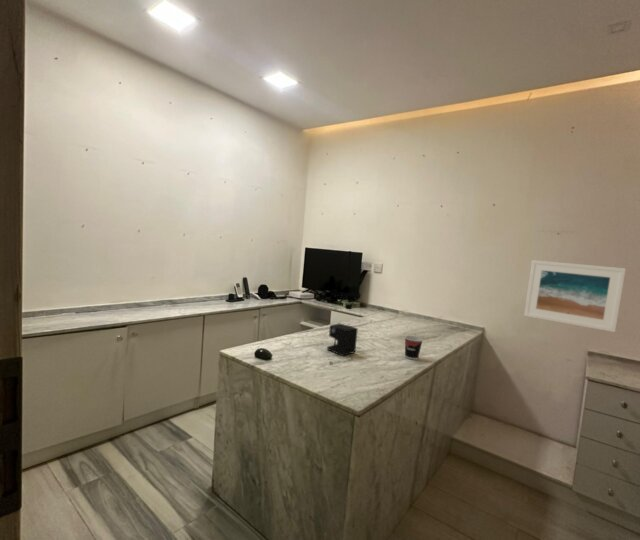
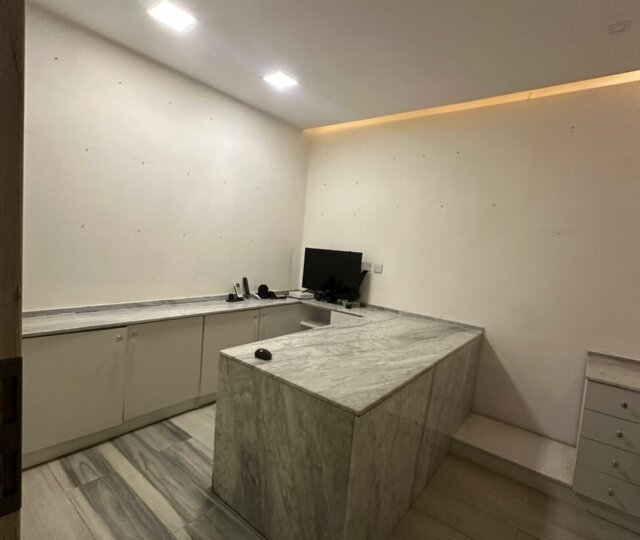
- coffee maker [326,323,359,365]
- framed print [523,259,627,333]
- cup [404,335,424,361]
